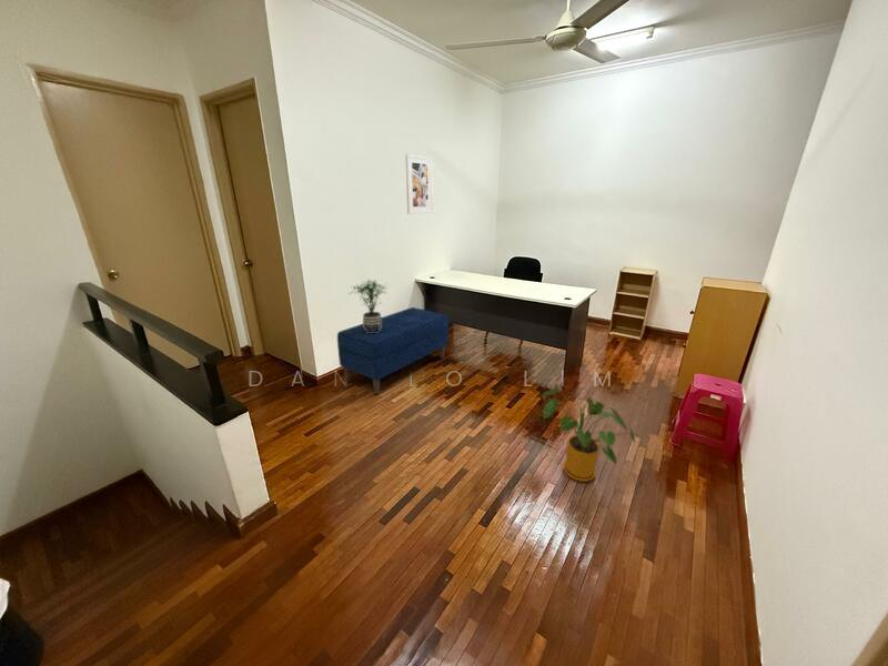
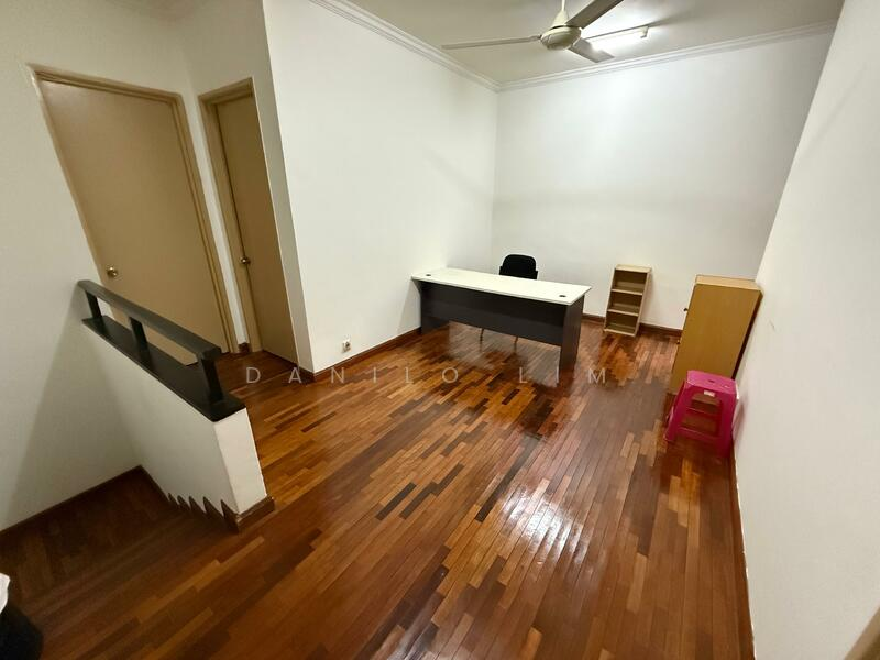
- bench [336,306,450,395]
- potted plant [349,278,387,333]
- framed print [404,153,434,215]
- house plant [541,382,636,483]
